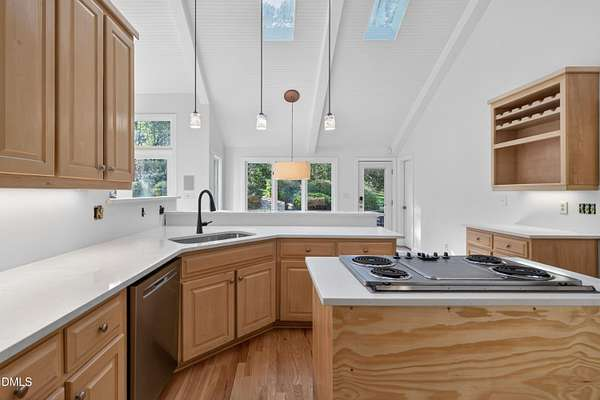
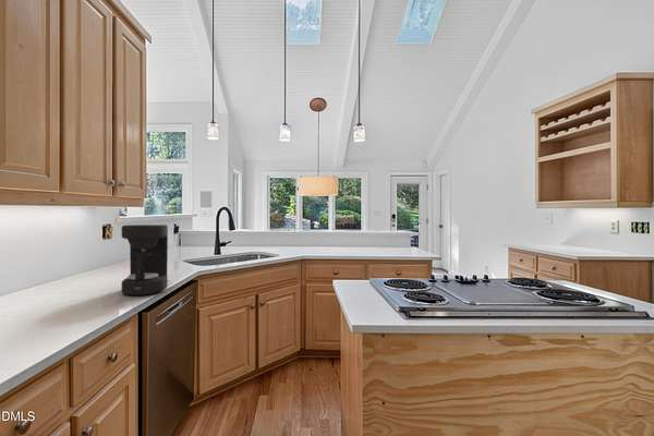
+ coffee maker [121,223,169,296]
